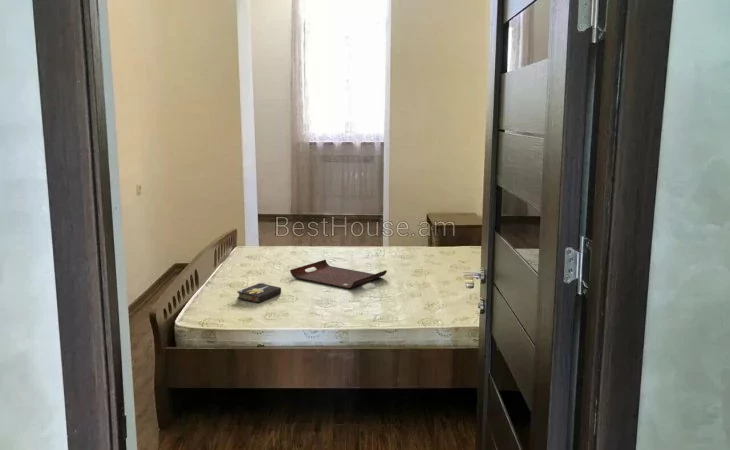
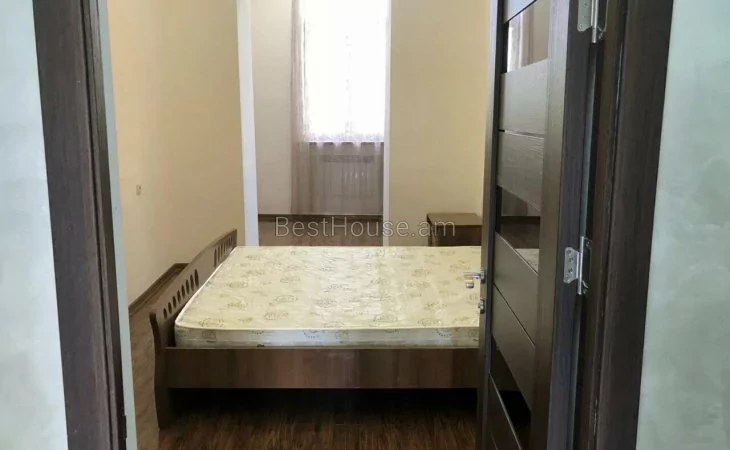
- hardback book [236,282,282,304]
- serving tray [289,259,388,290]
